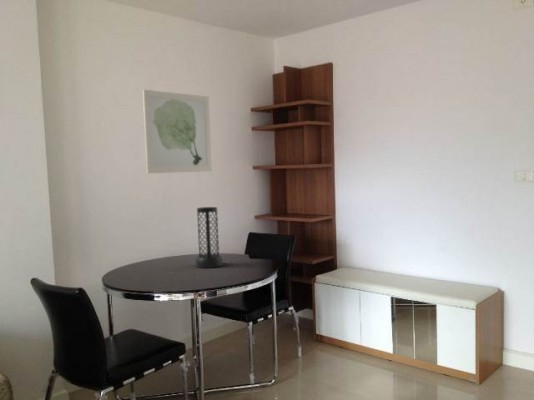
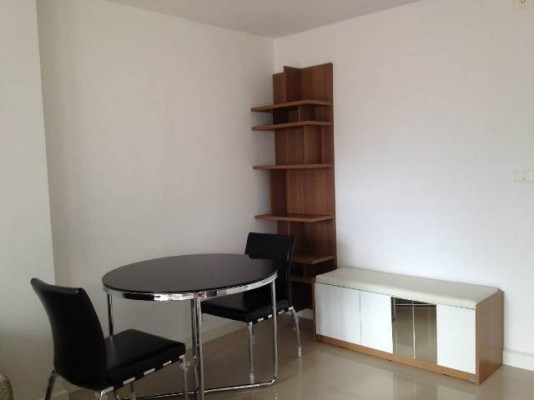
- wall art [142,89,213,174]
- vase [195,206,224,269]
